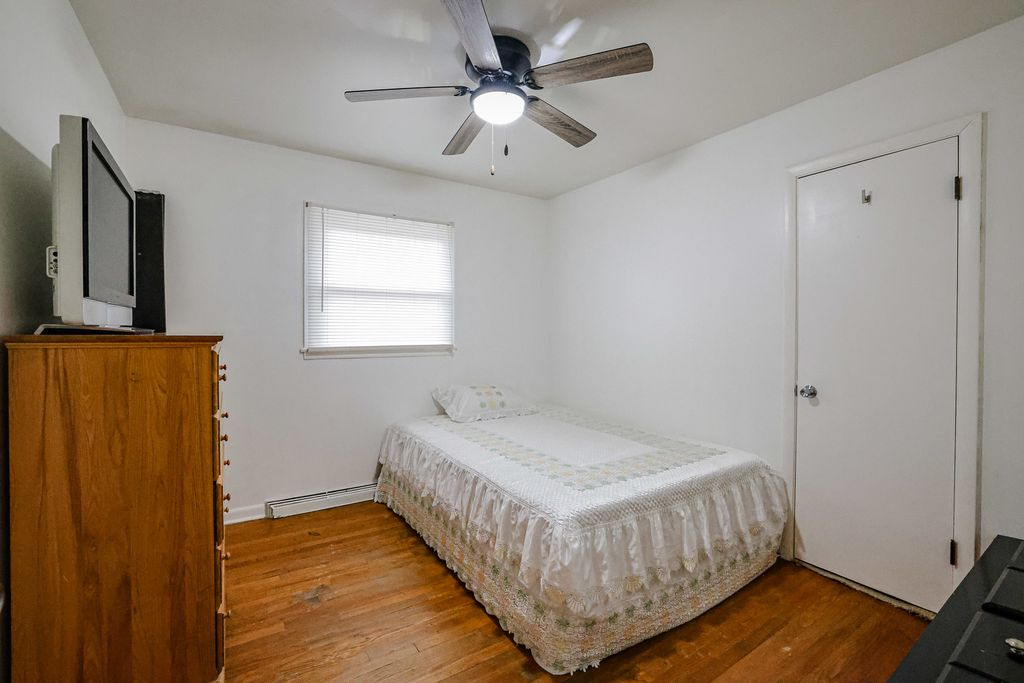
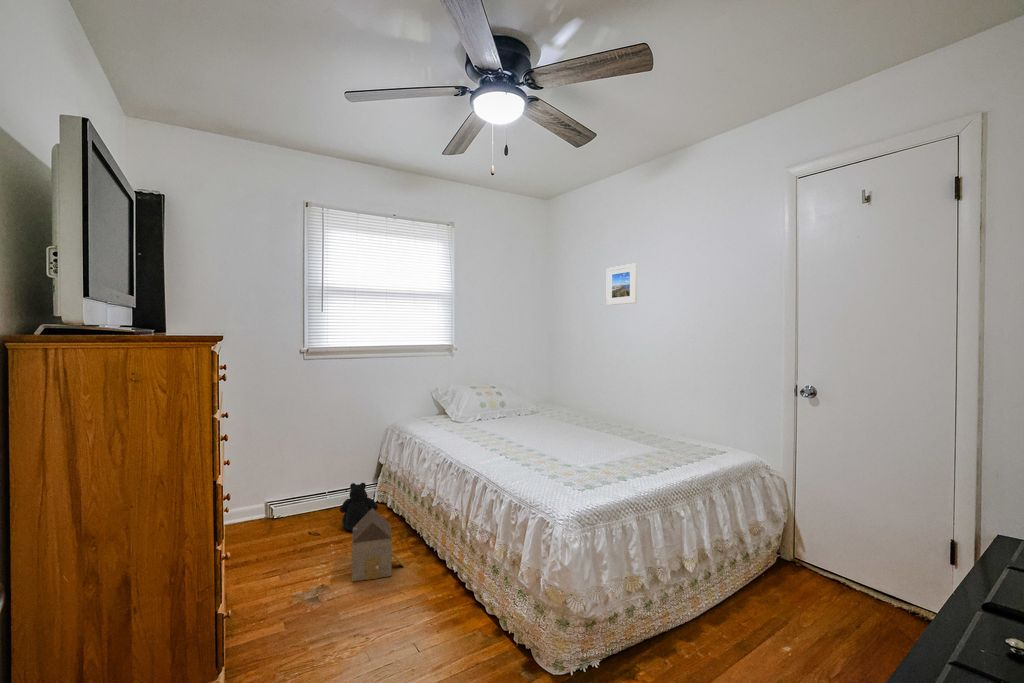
+ toy house [351,508,405,583]
+ plush toy [339,482,379,532]
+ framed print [605,262,638,306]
